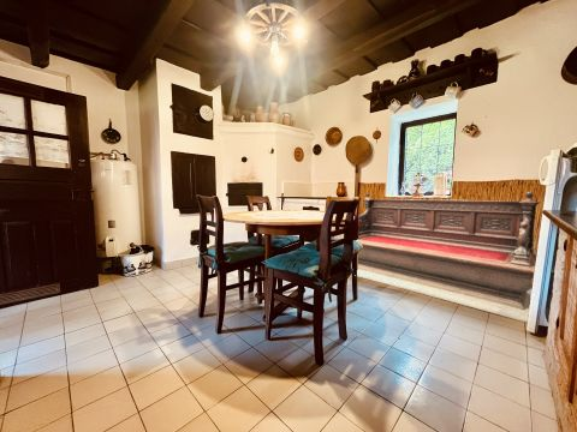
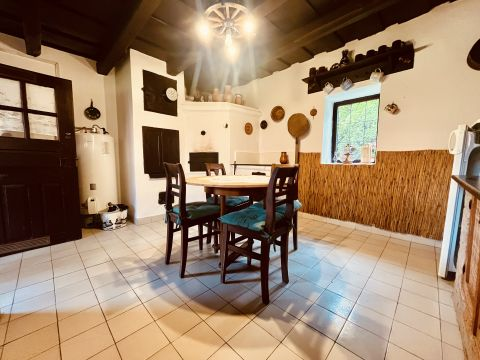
- bench [356,191,542,324]
